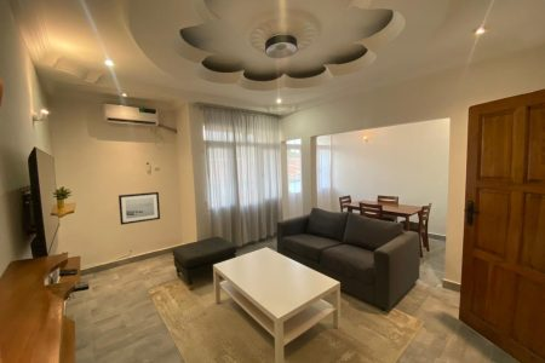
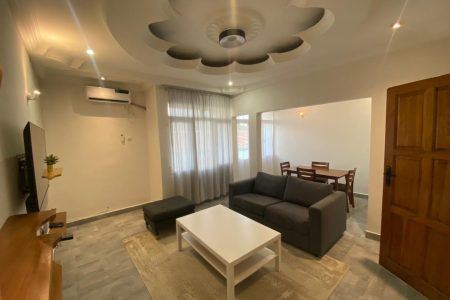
- wall art [117,191,161,226]
